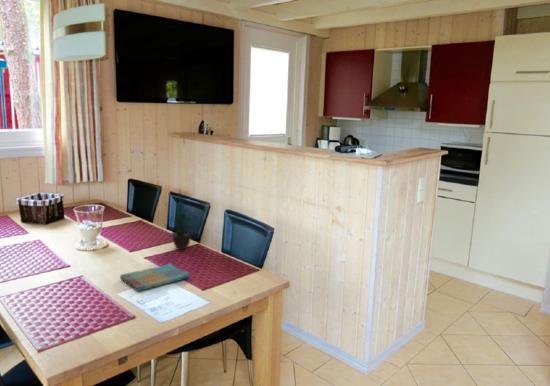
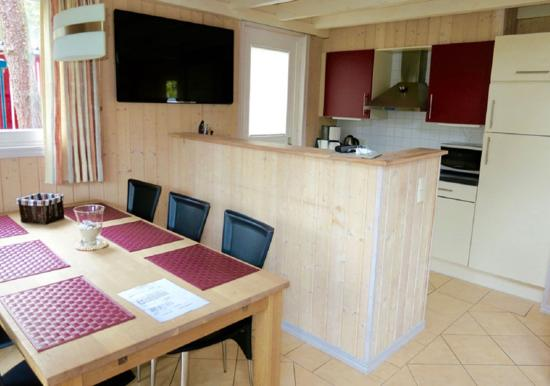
- potted plant [165,189,201,251]
- dish towel [119,262,191,292]
